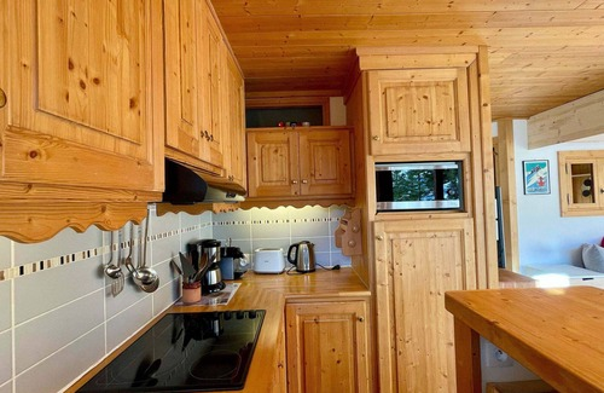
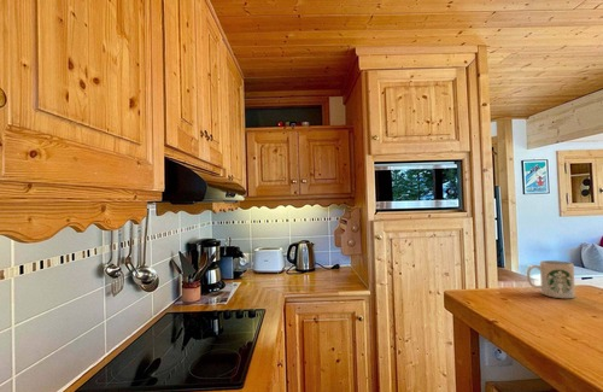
+ mug [526,259,576,299]
